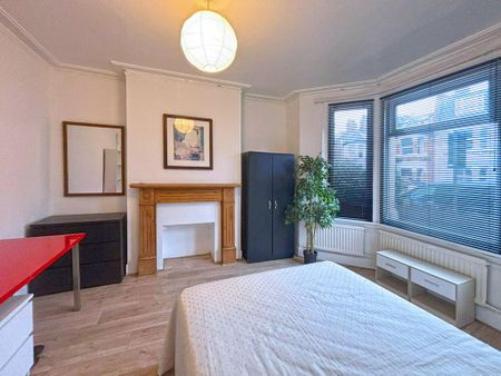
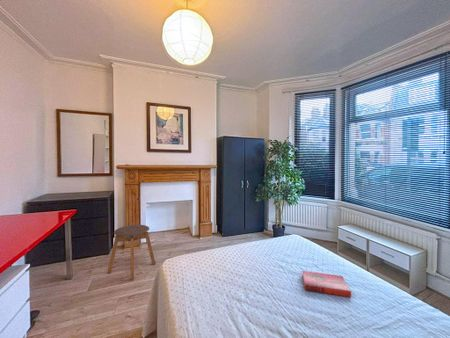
+ stool [106,224,157,281]
+ hardback book [301,270,352,298]
